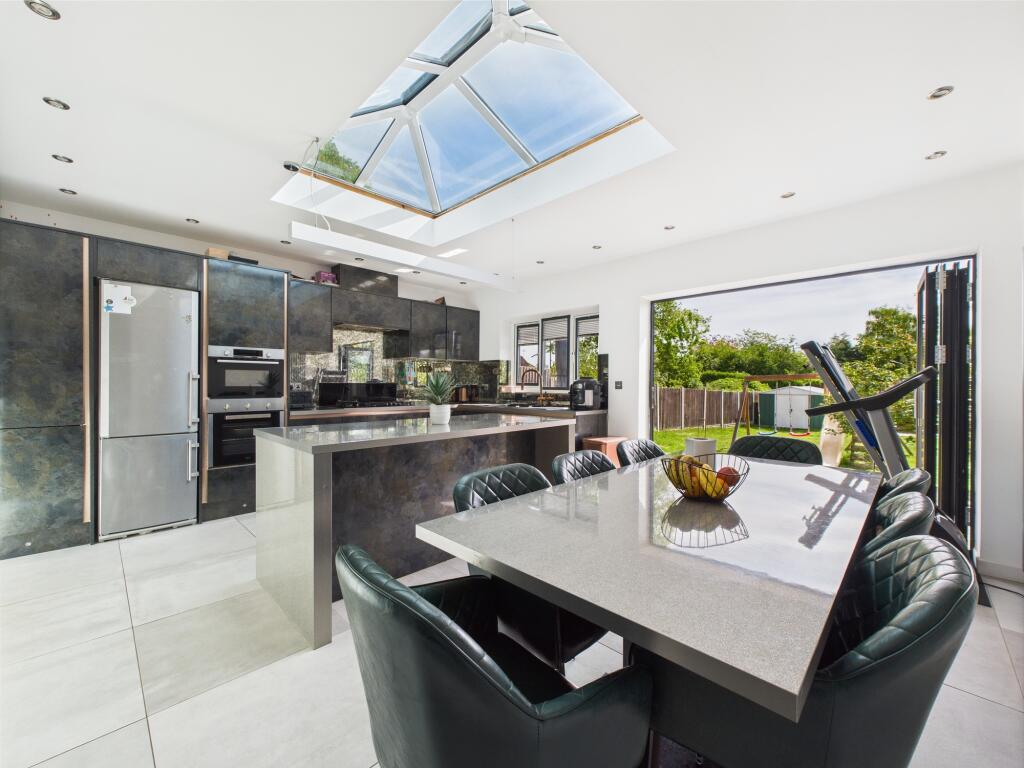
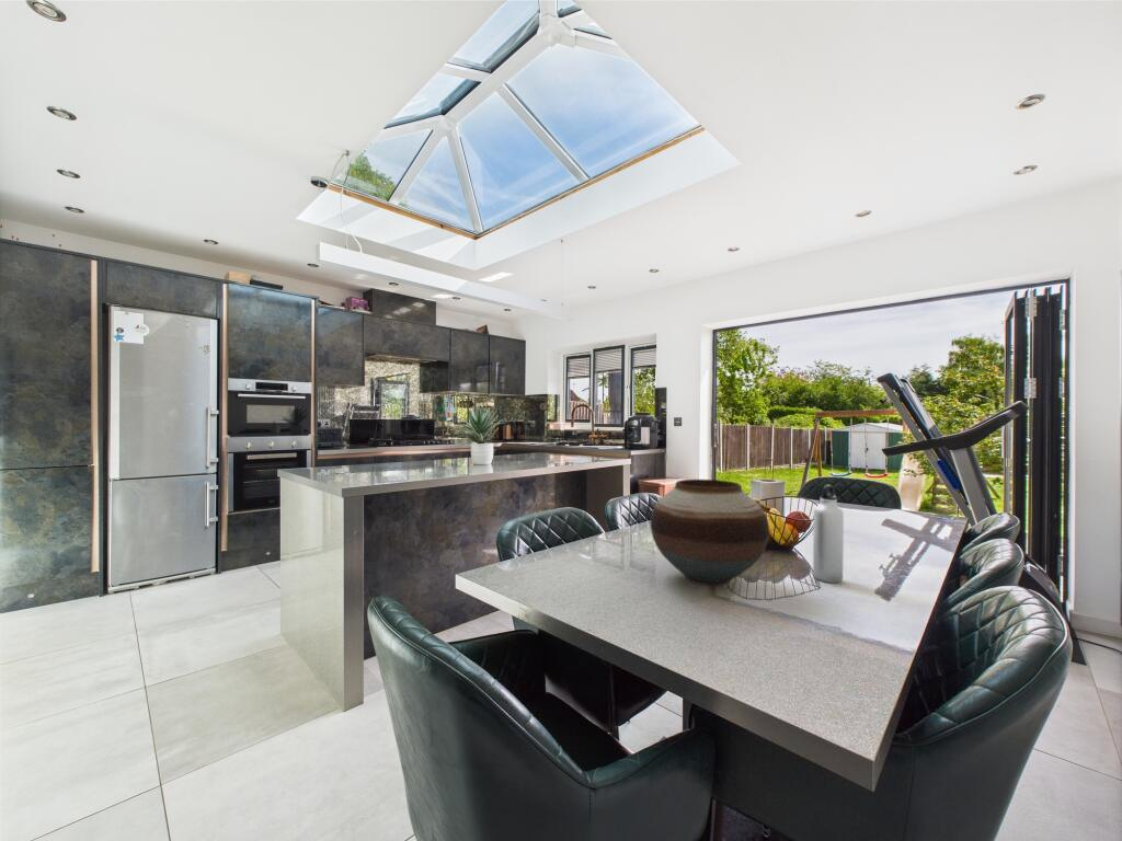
+ water bottle [812,484,845,584]
+ vase [650,479,770,587]
